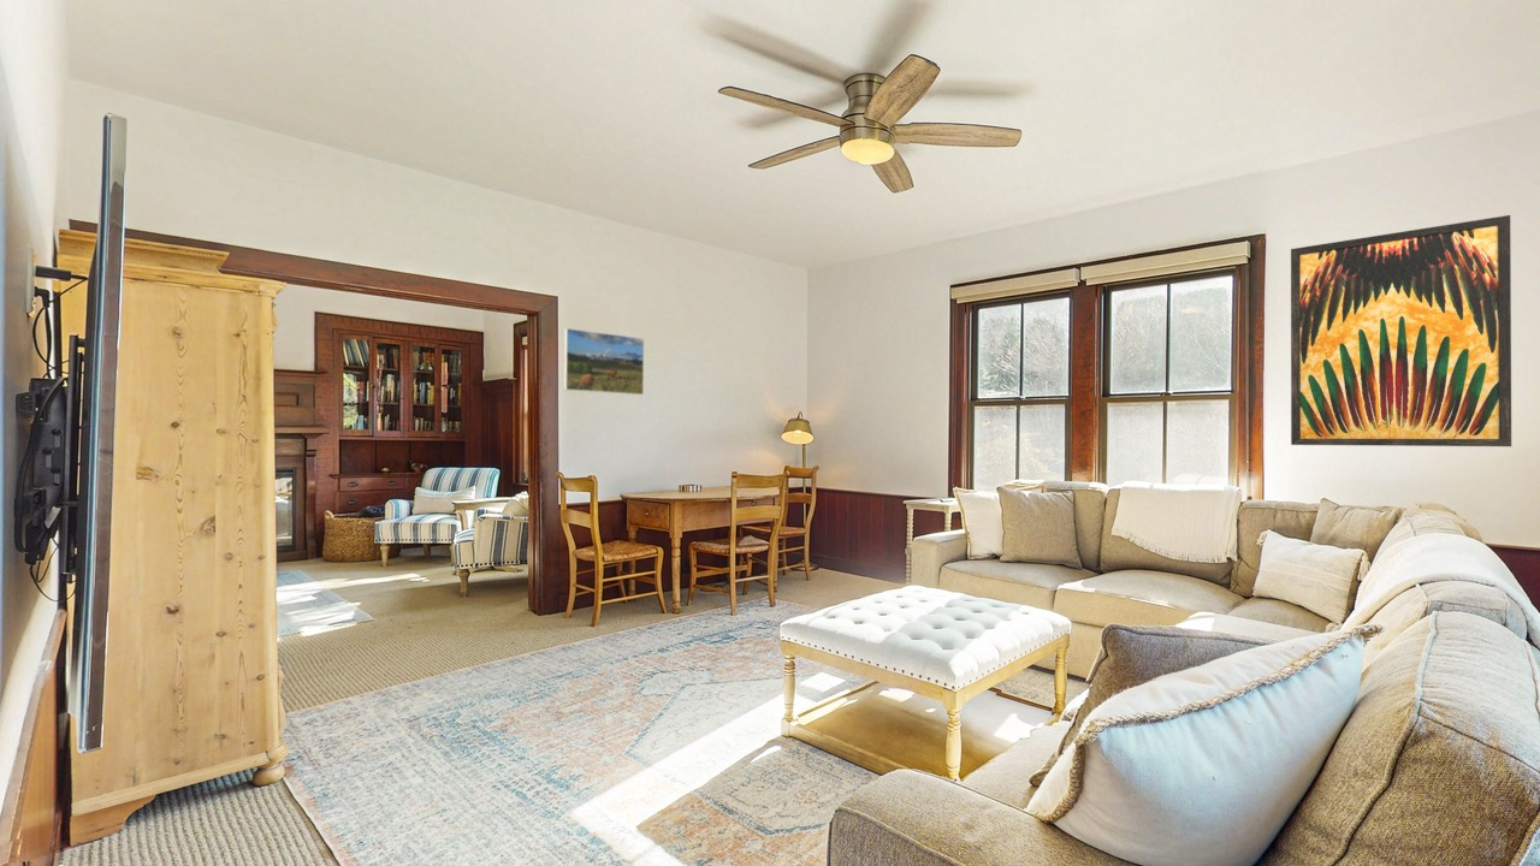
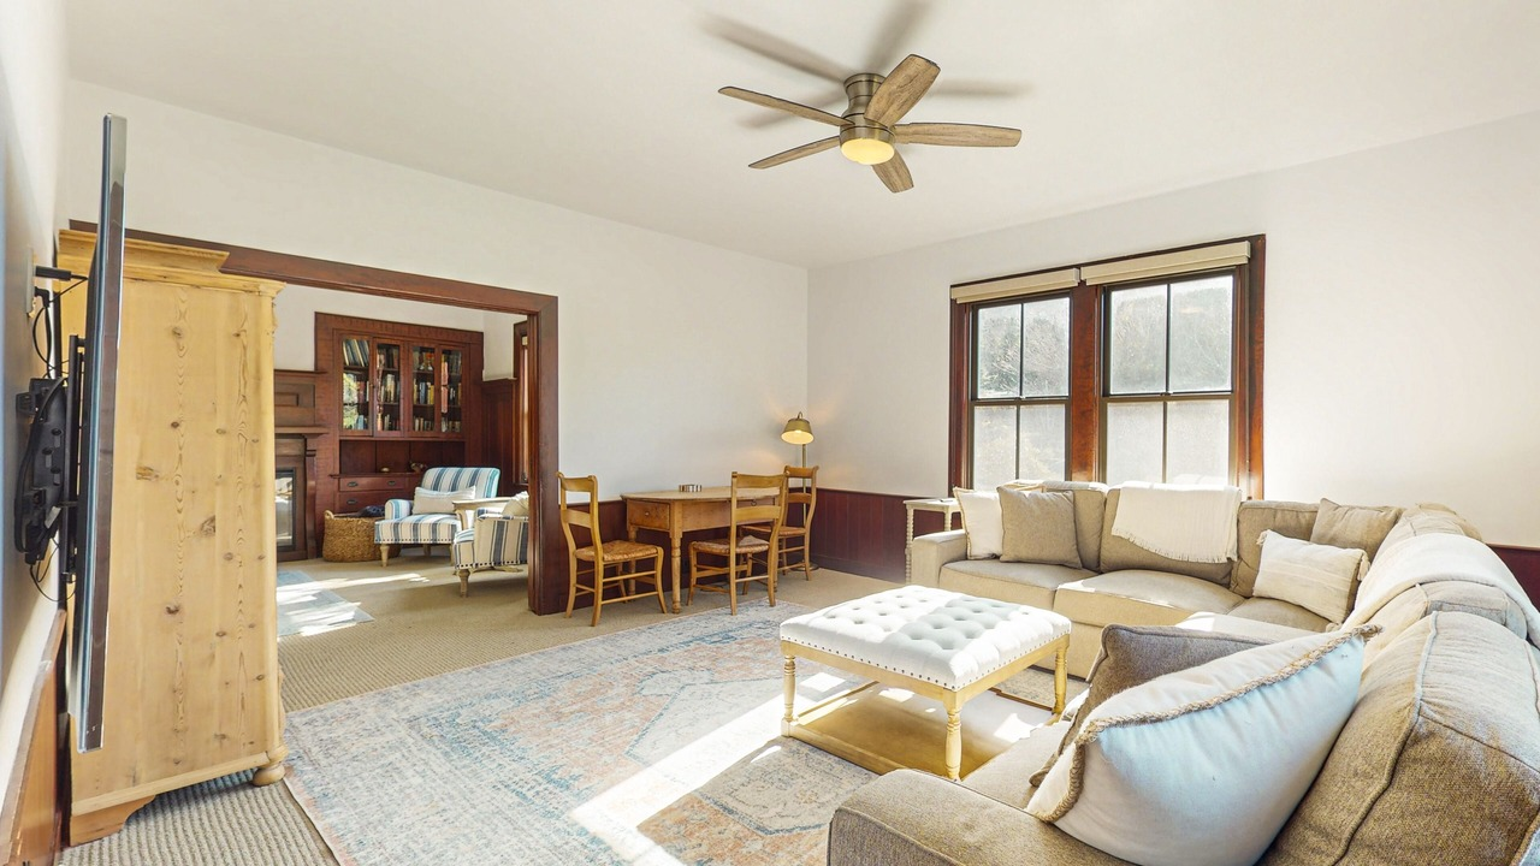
- wall art [1290,214,1512,447]
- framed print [563,327,645,396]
